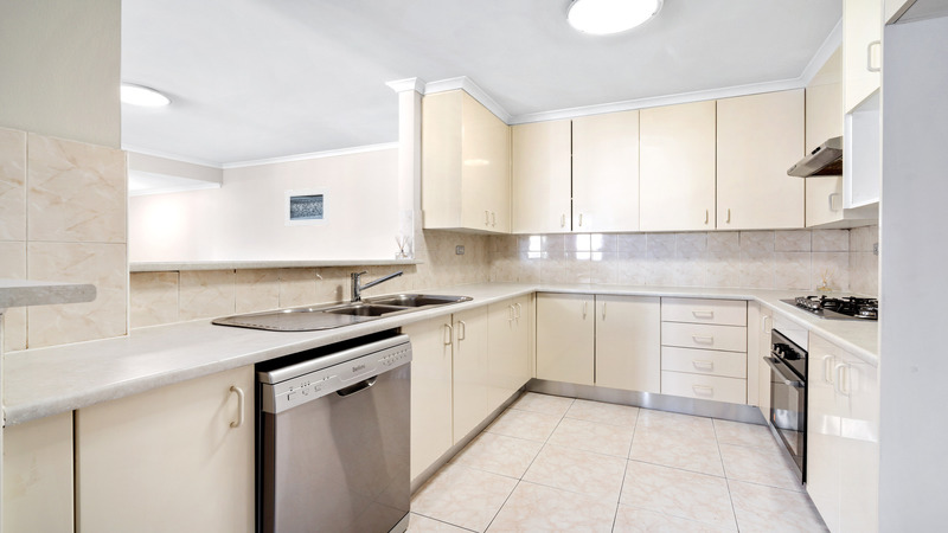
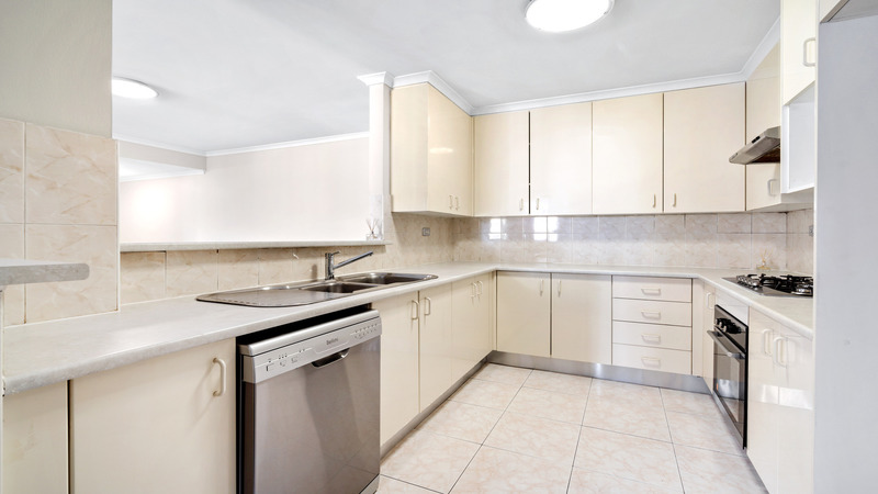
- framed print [283,186,331,227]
